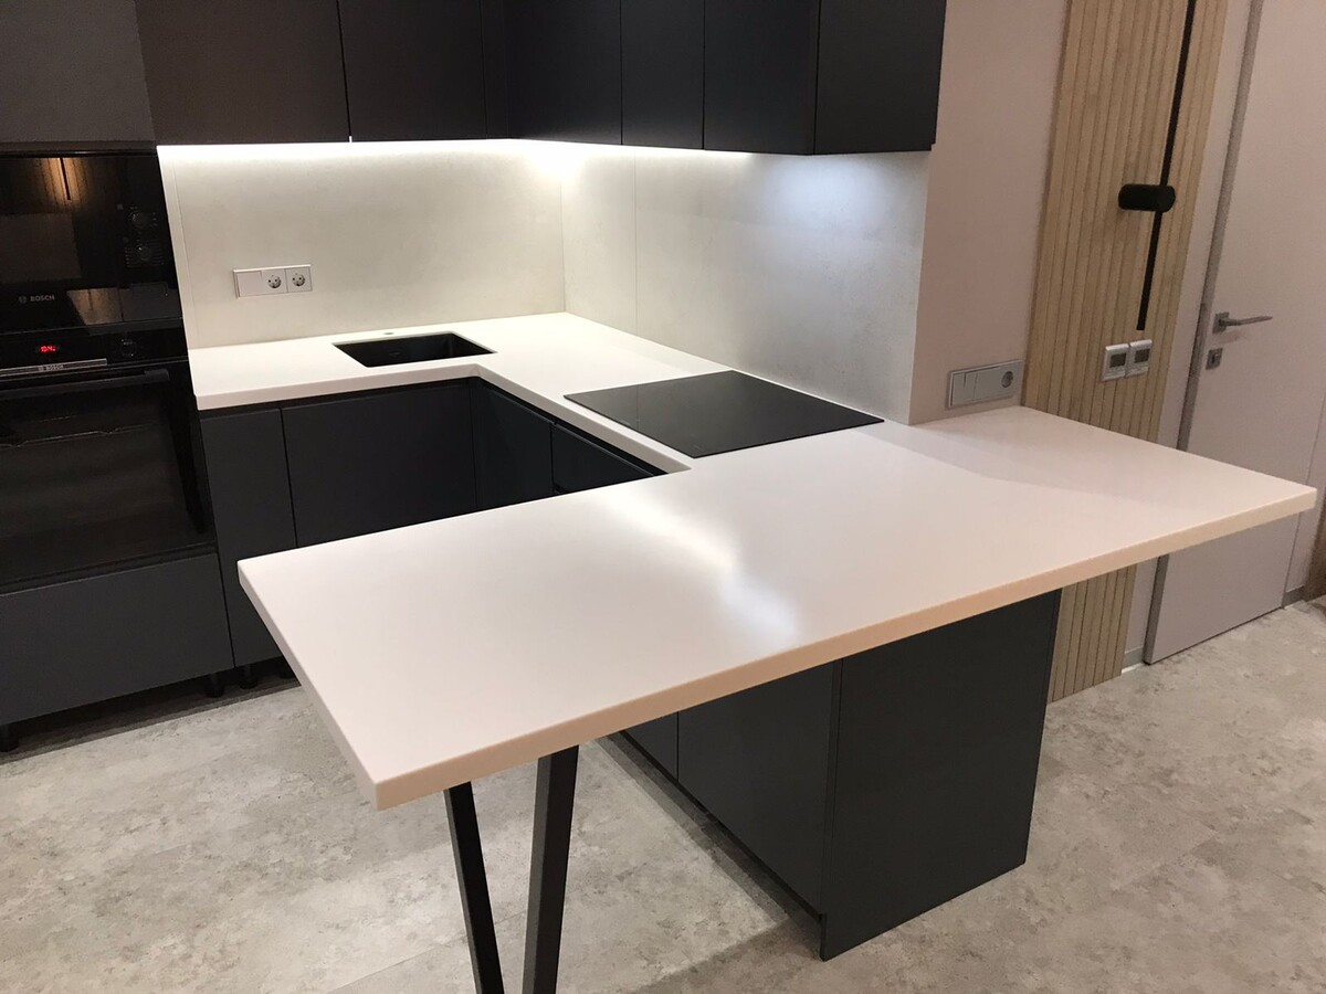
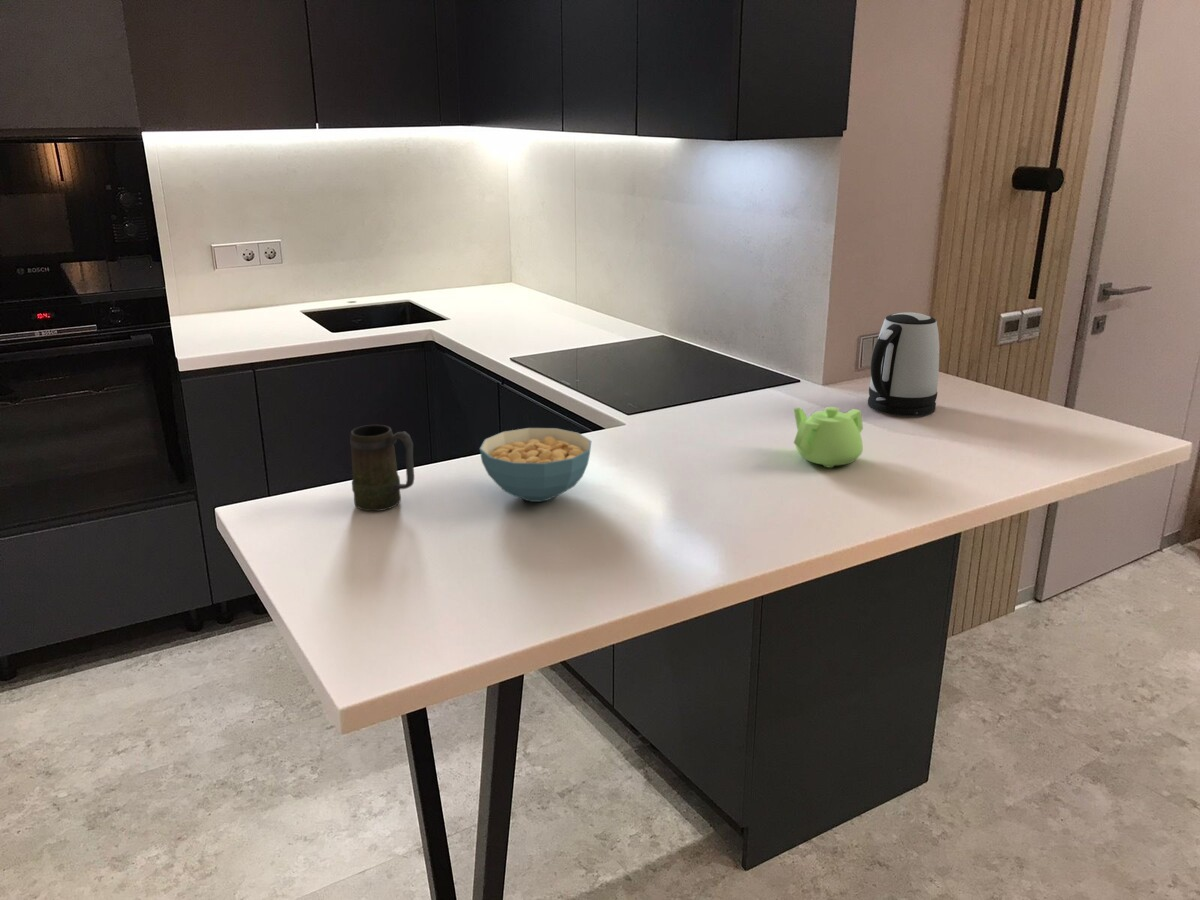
+ mug [349,424,415,512]
+ teapot [793,406,864,469]
+ cereal bowl [479,427,592,503]
+ kettle [867,311,940,417]
